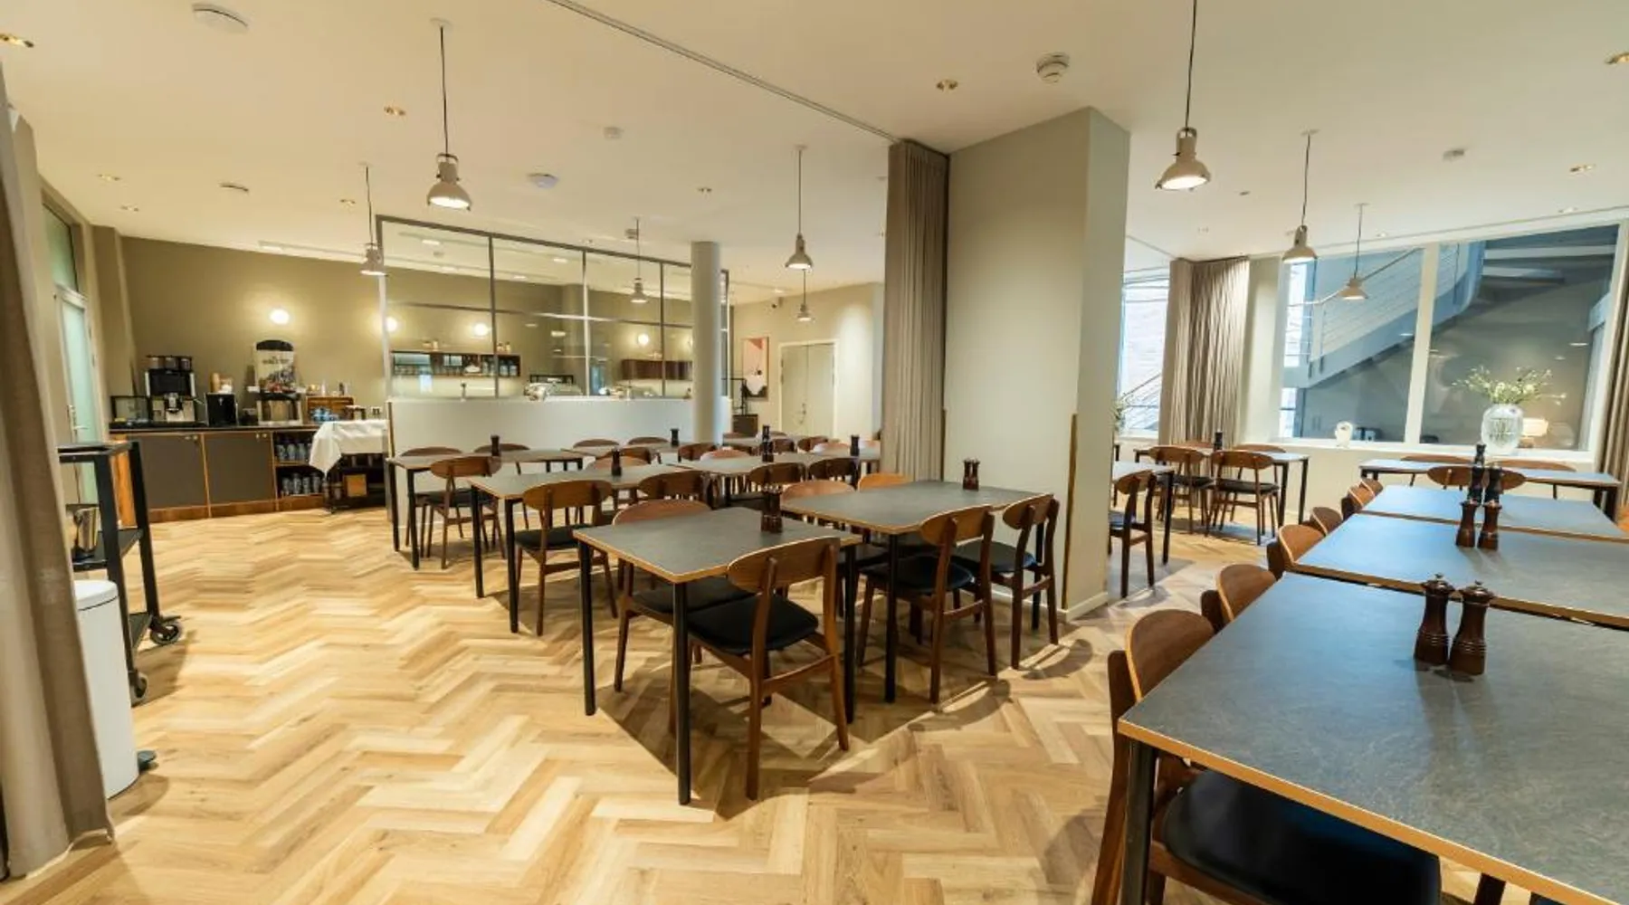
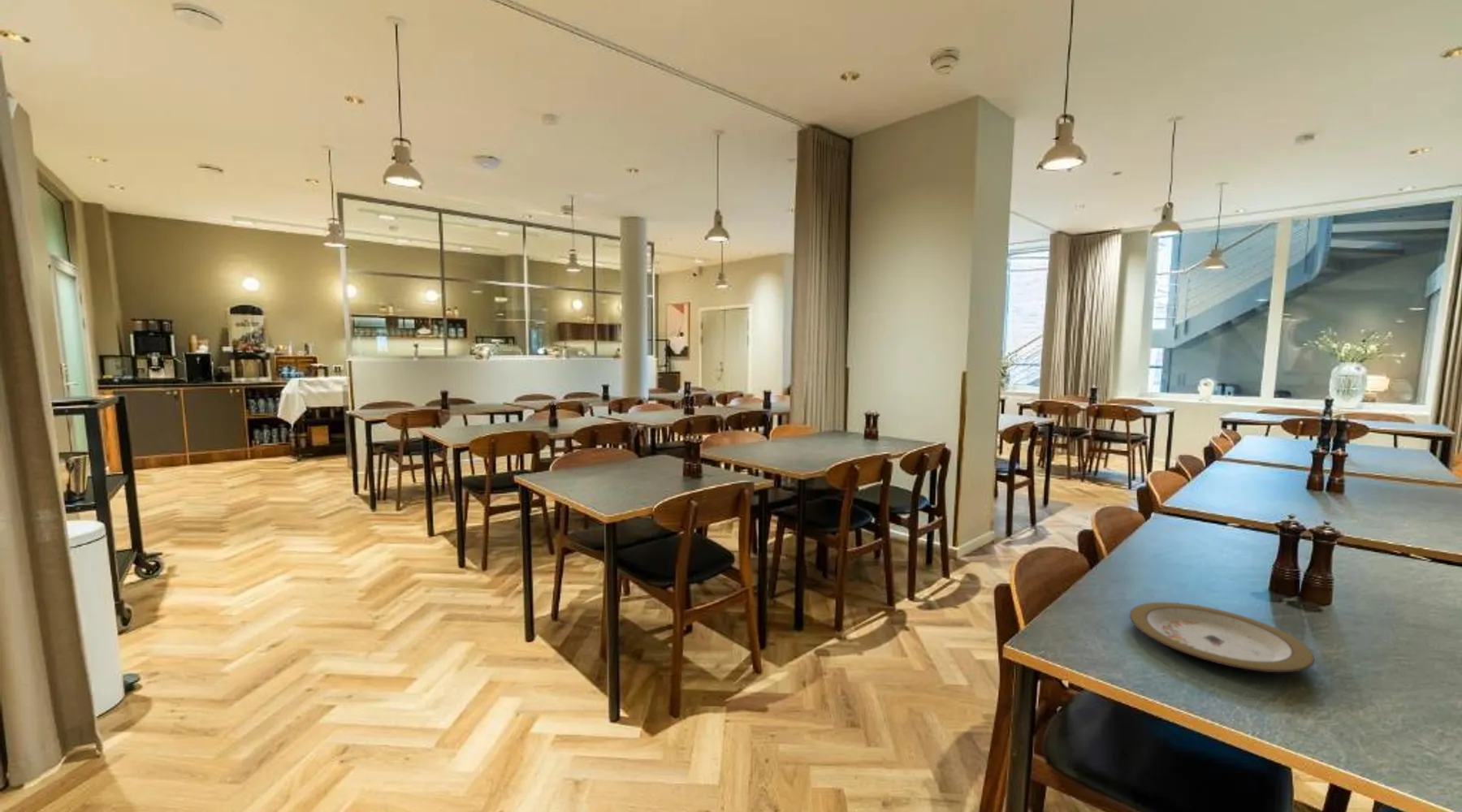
+ plate [1129,602,1316,673]
